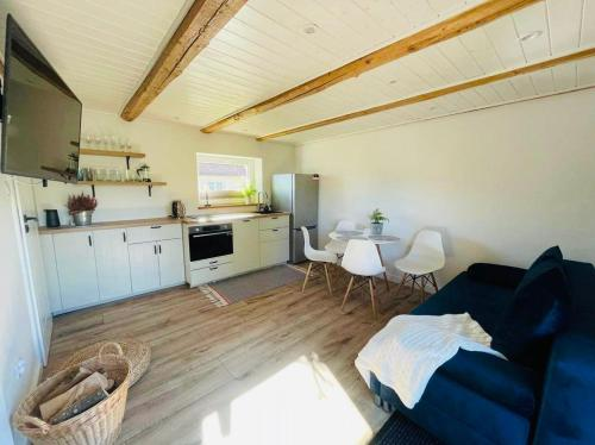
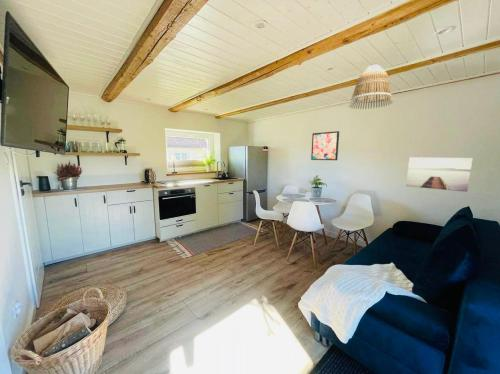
+ lamp shade [348,64,394,110]
+ wall art [310,130,340,161]
+ wall art [405,157,474,193]
